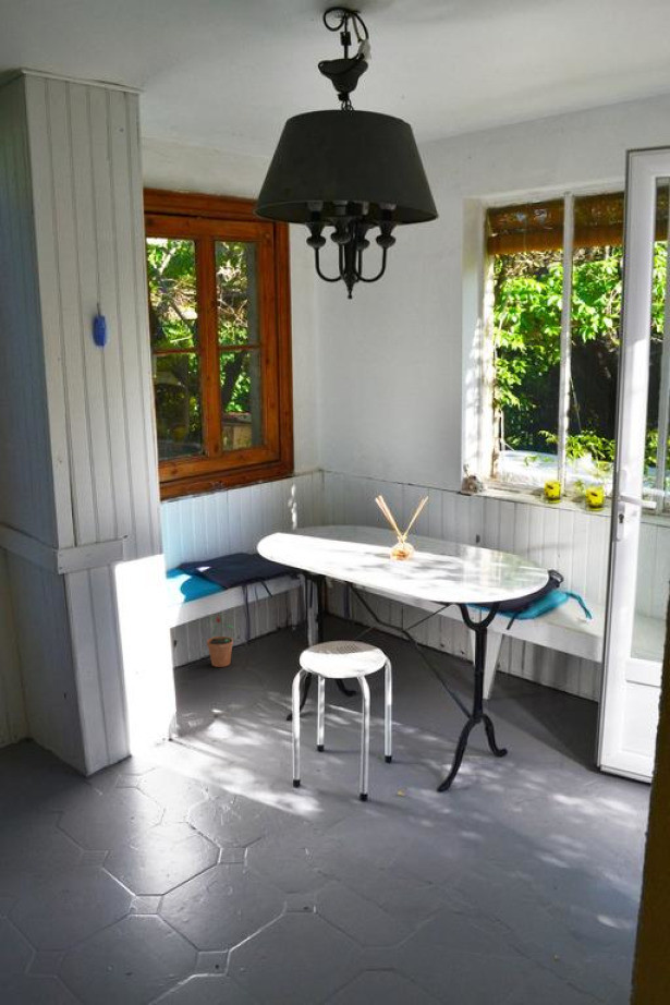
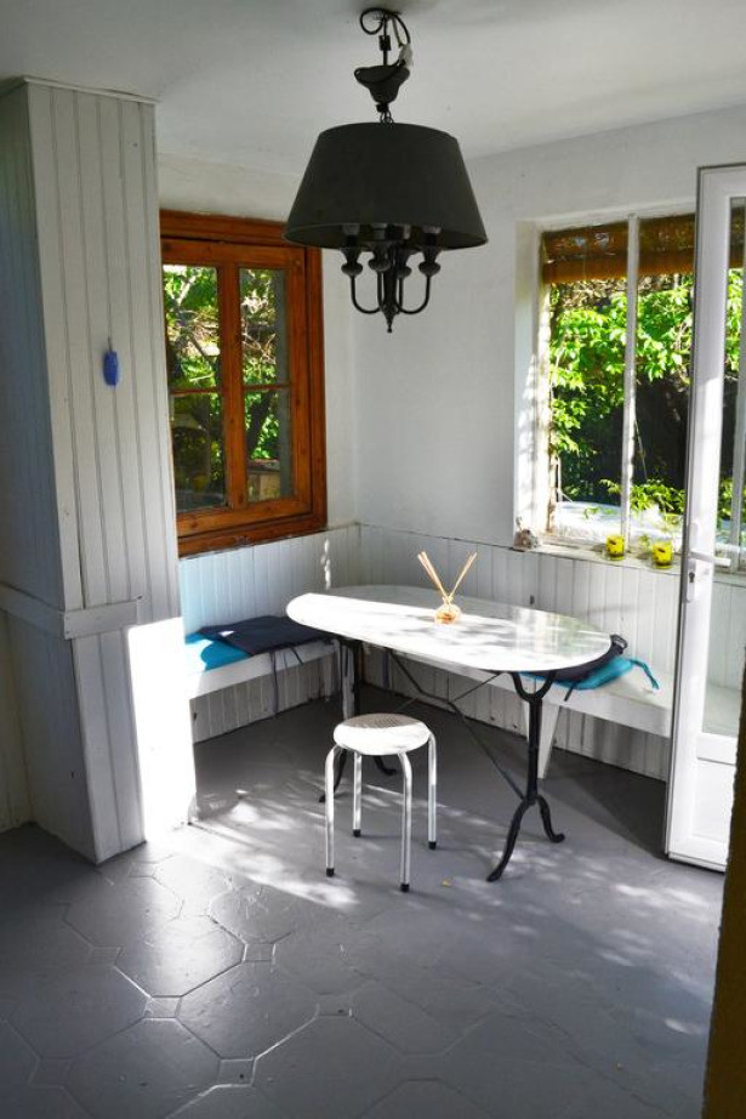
- potted plant [206,612,235,668]
